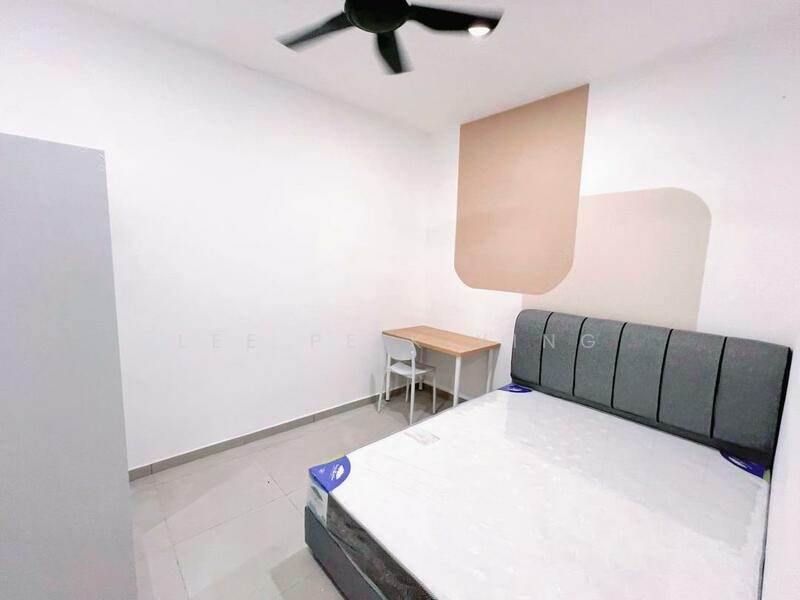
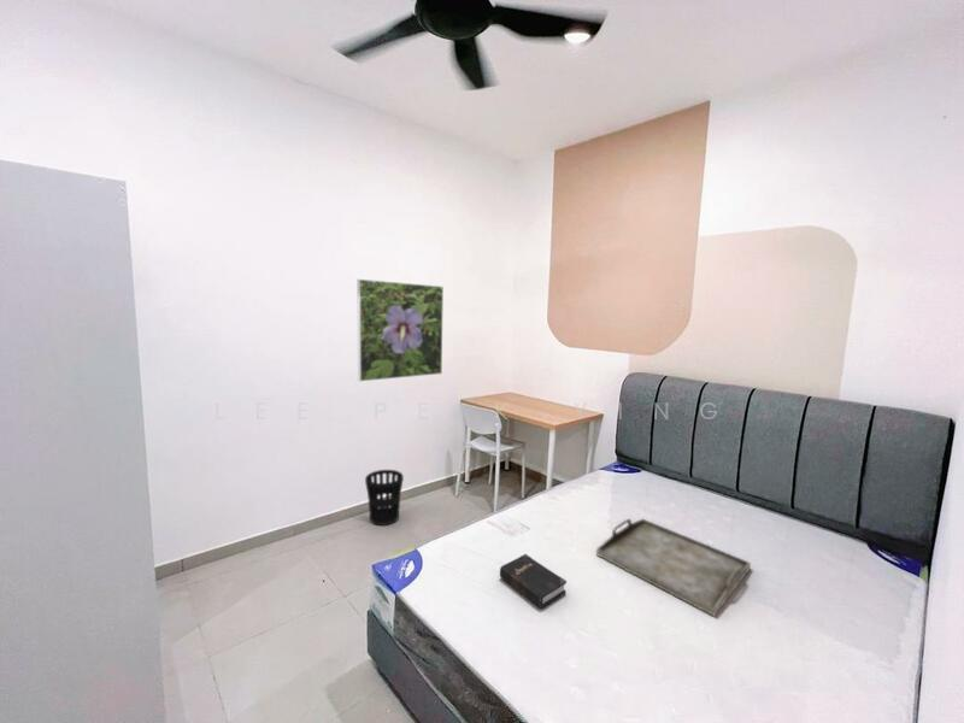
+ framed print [357,278,445,382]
+ serving tray [595,517,752,618]
+ hardback book [499,553,568,610]
+ wastebasket [364,469,405,527]
